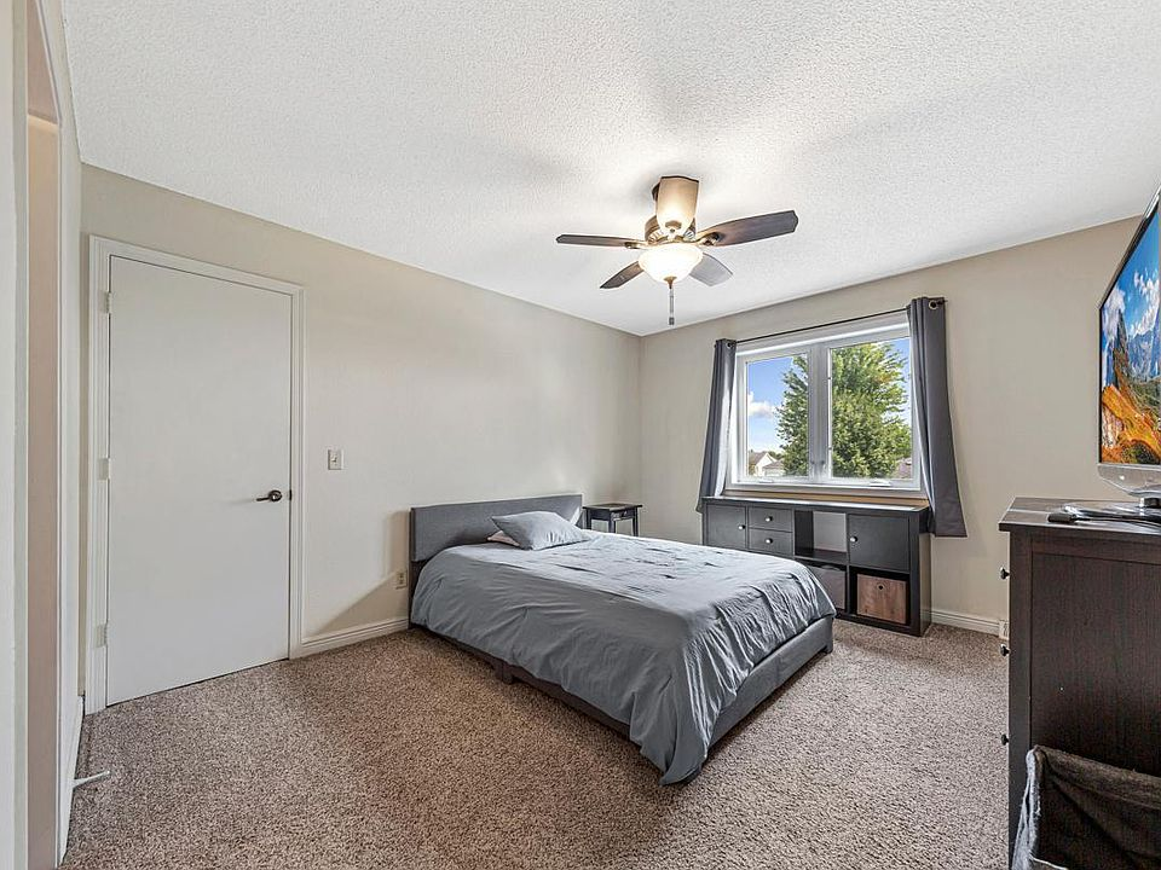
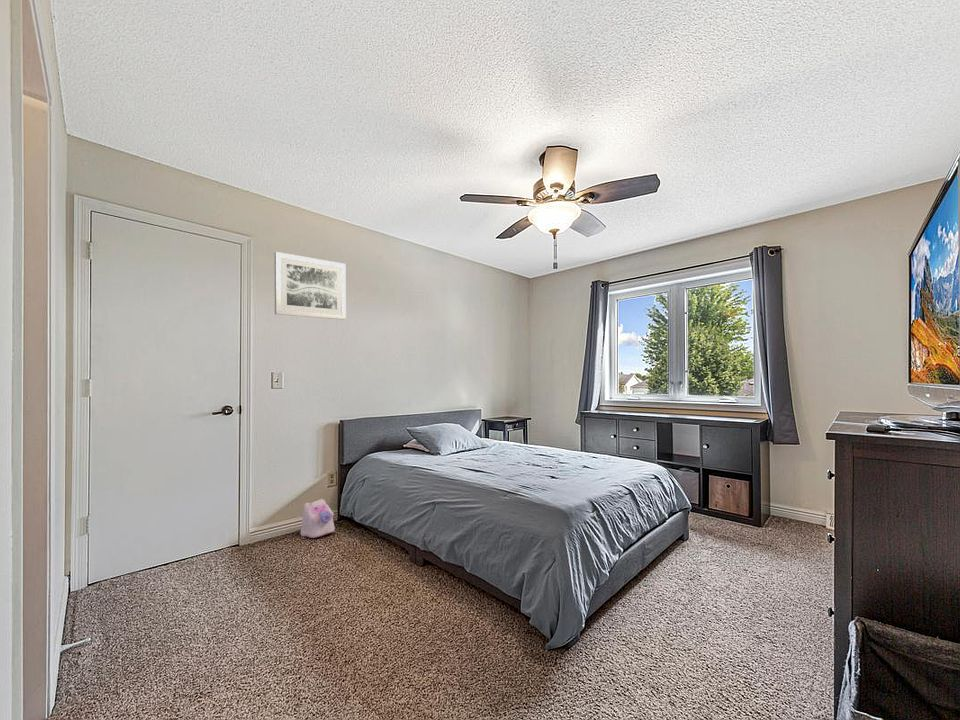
+ plush toy [300,498,336,539]
+ wall art [273,251,347,320]
